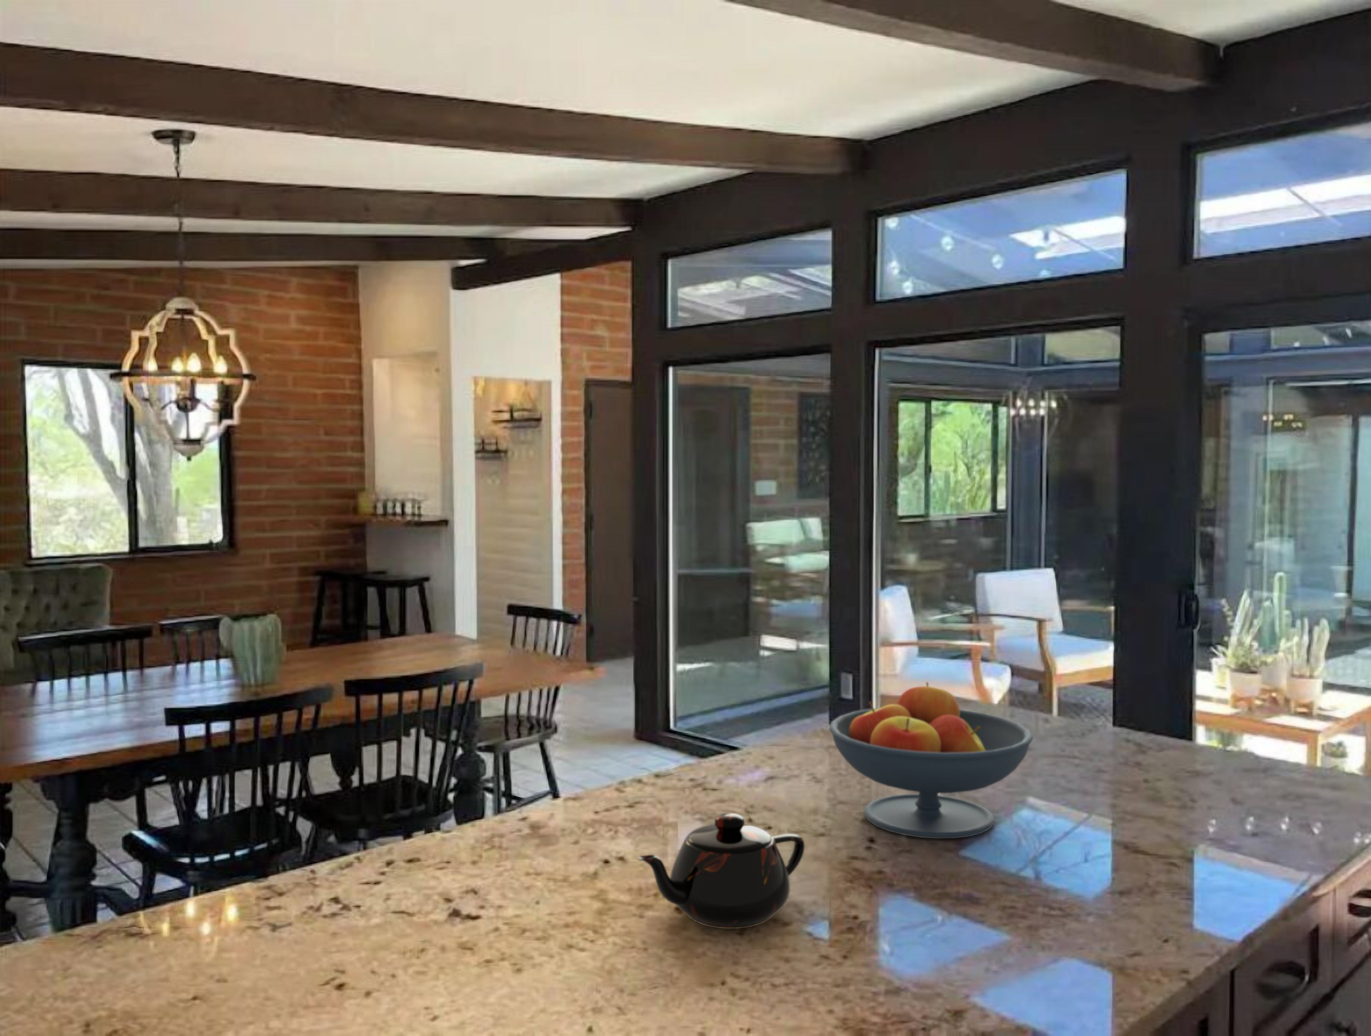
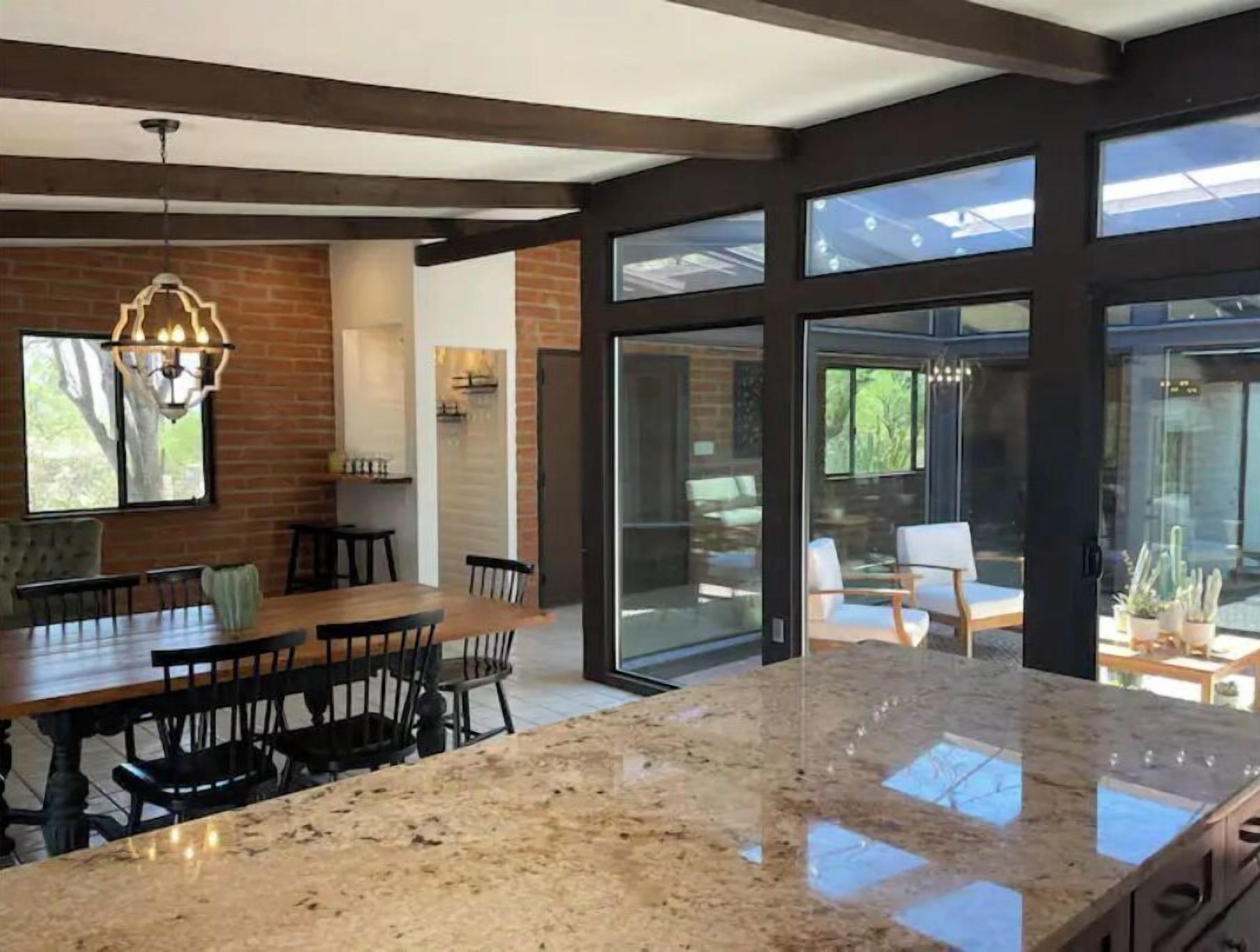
- teapot [637,812,805,929]
- fruit bowl [829,681,1034,839]
